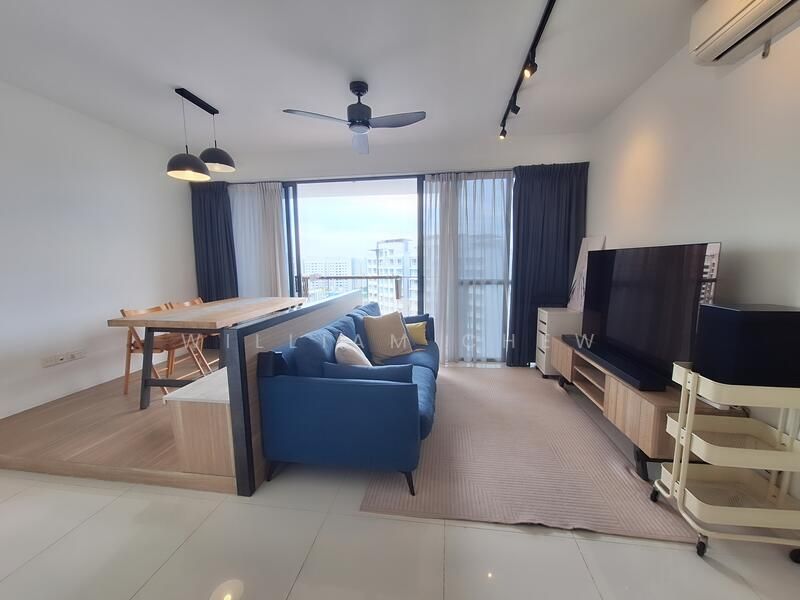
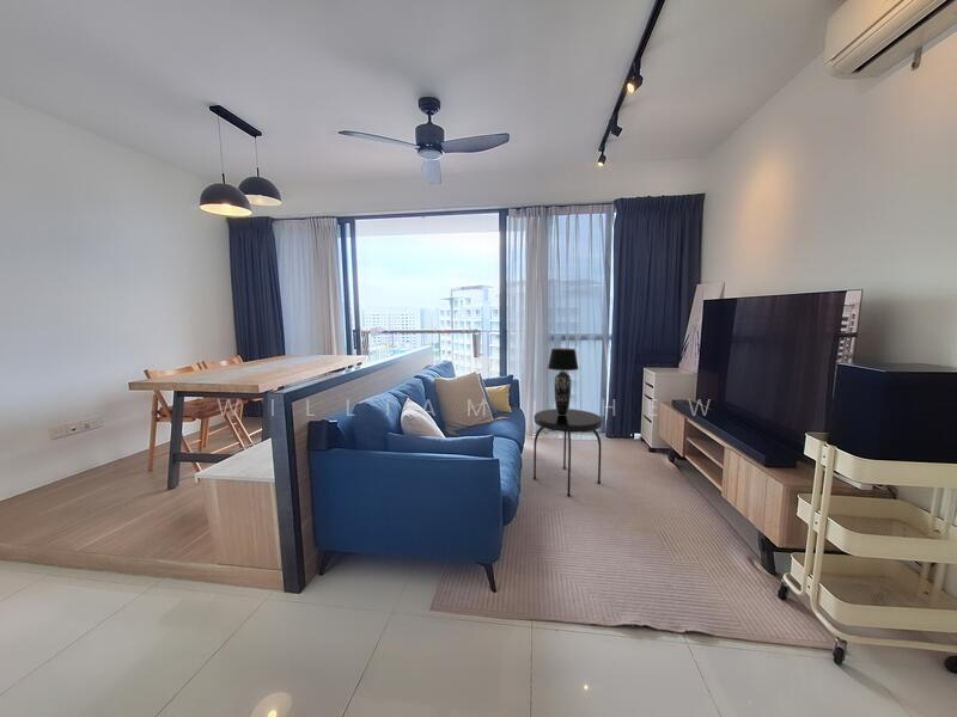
+ side table [532,407,604,497]
+ table lamp [547,348,580,416]
